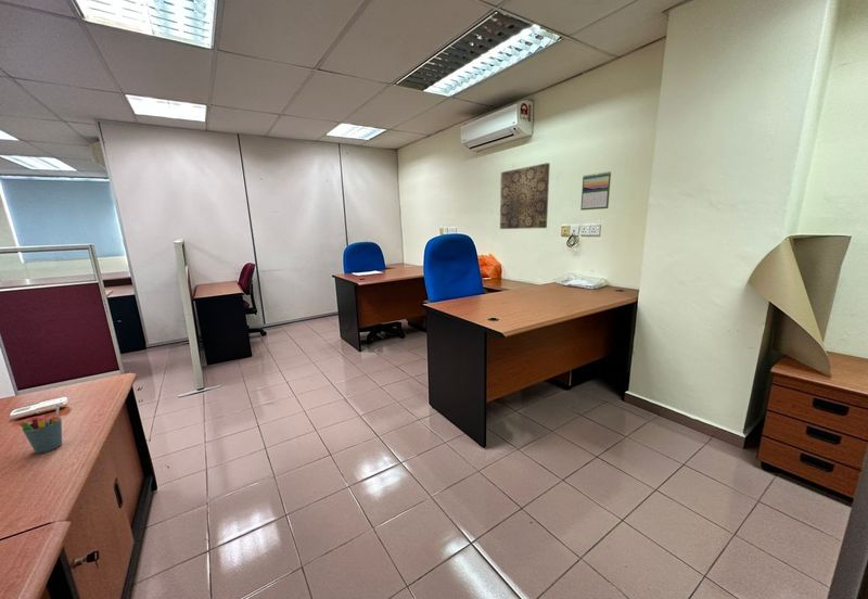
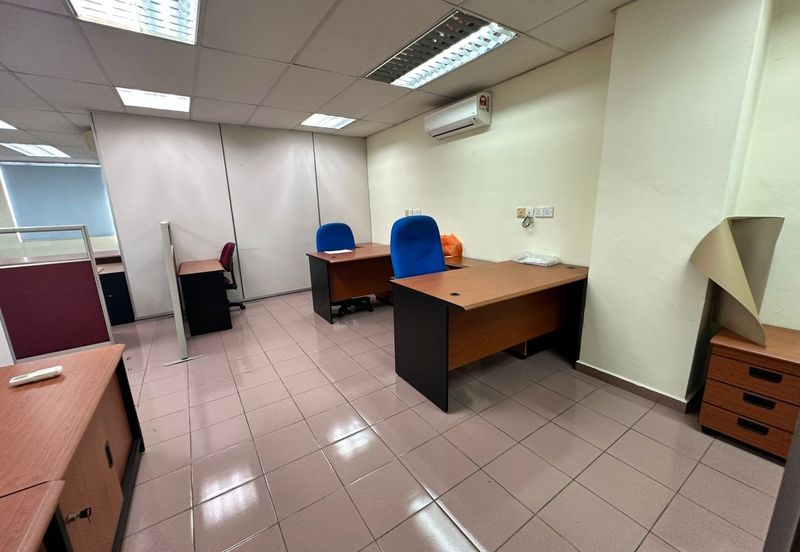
- wall art [499,162,551,230]
- pen holder [17,403,63,455]
- calendar [579,170,612,212]
